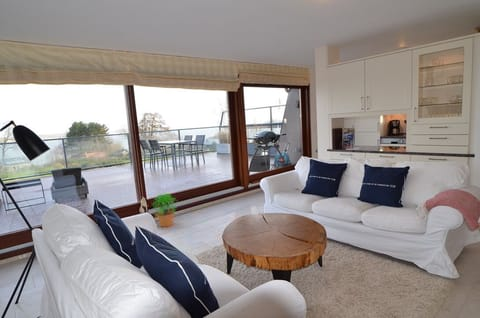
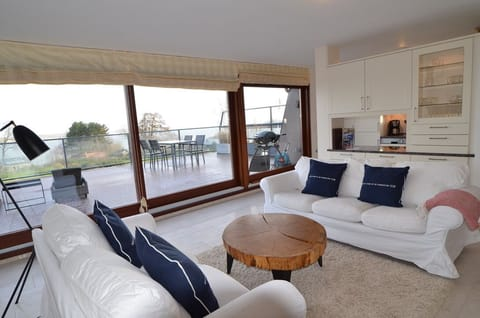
- potted plant [152,192,179,228]
